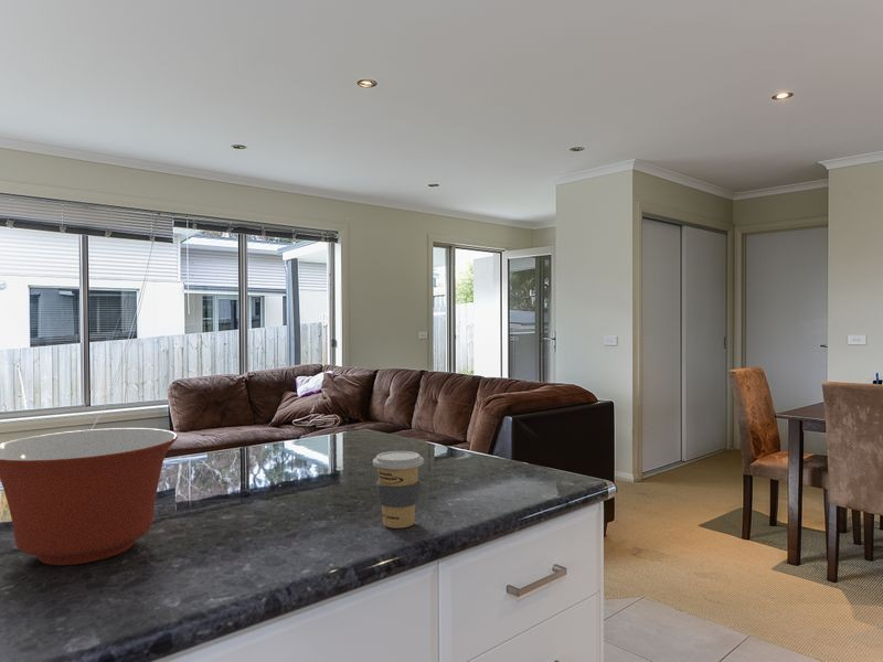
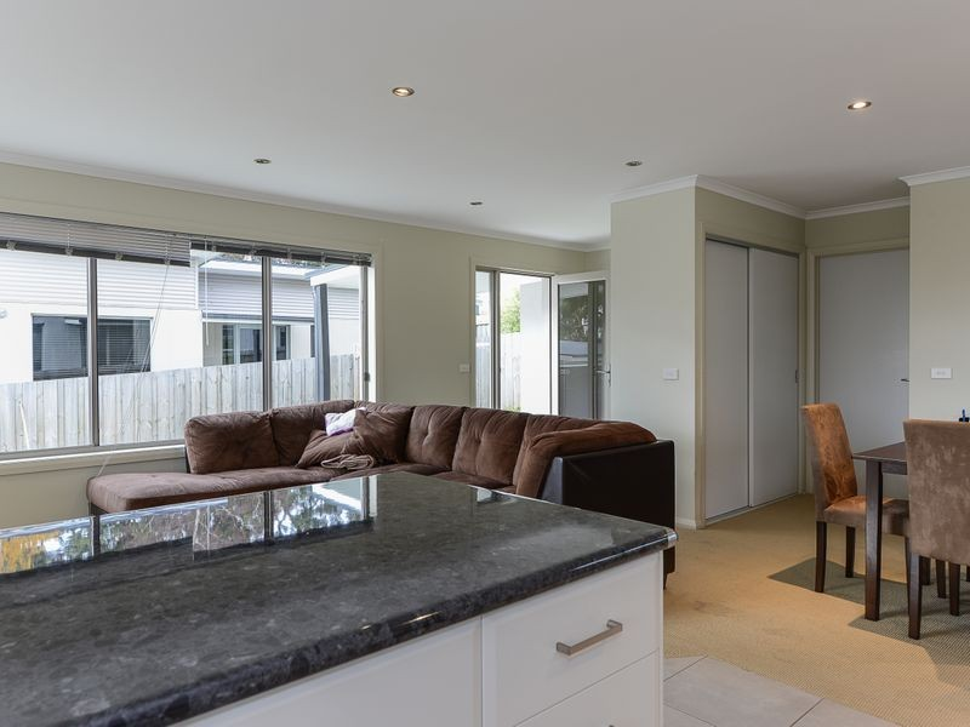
- coffee cup [372,450,425,530]
- mixing bowl [0,427,179,566]
